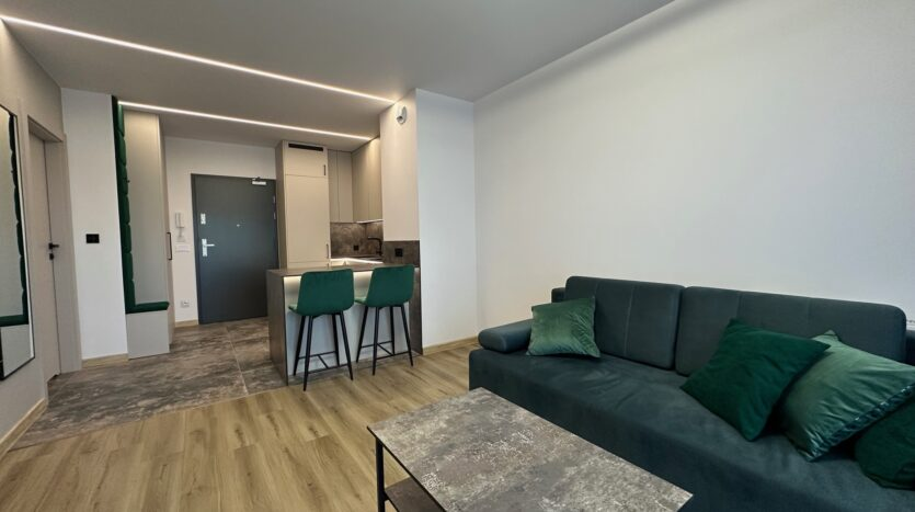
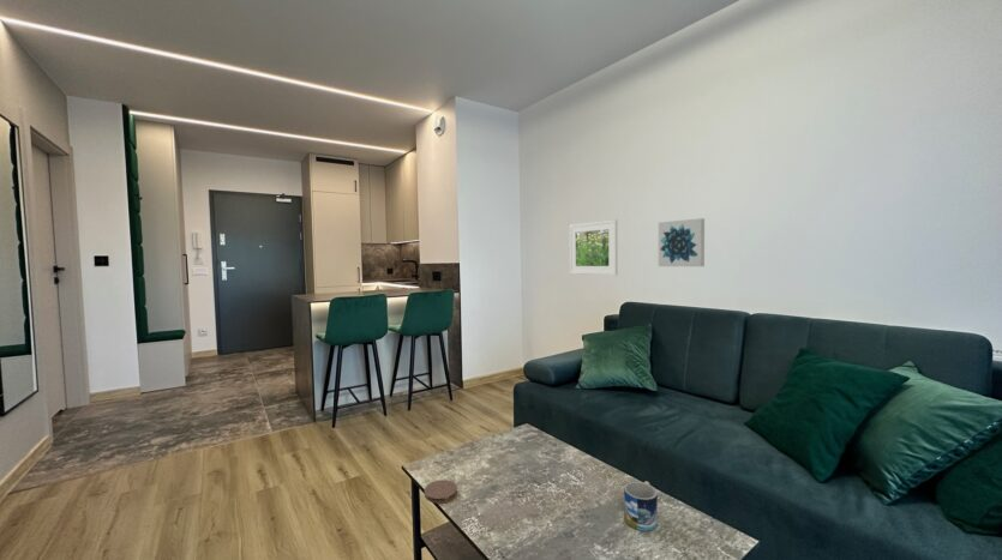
+ wall art [658,217,706,267]
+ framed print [568,218,619,277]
+ mug [623,480,659,532]
+ coaster [424,478,458,505]
